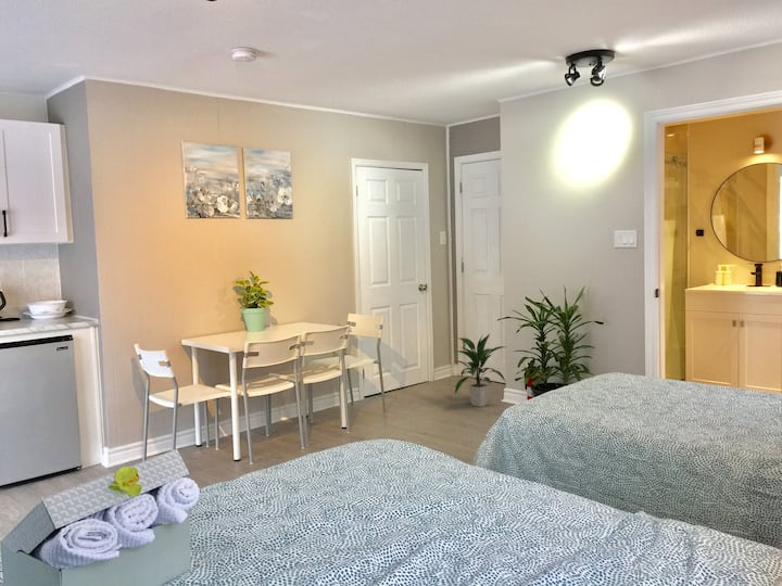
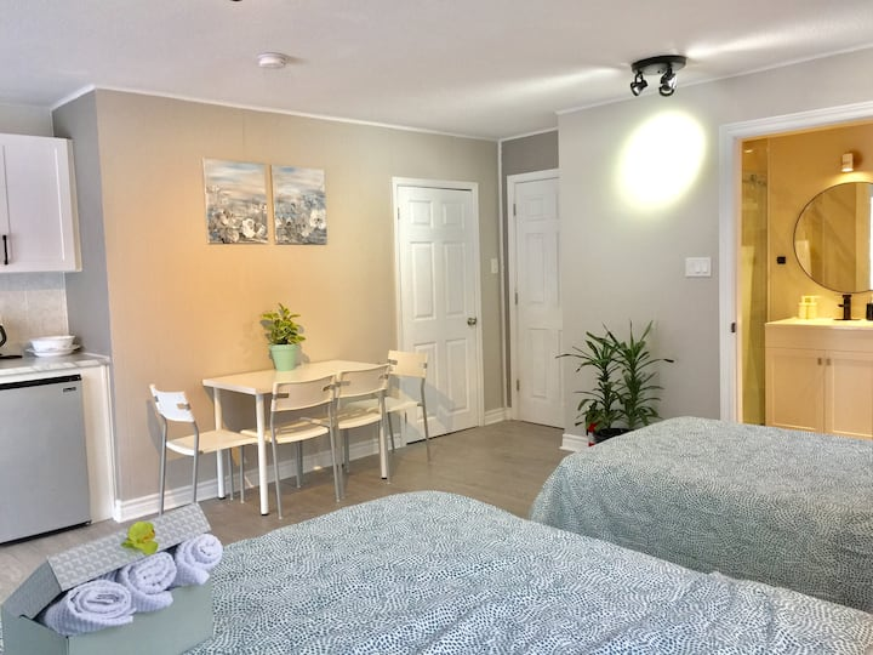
- indoor plant [453,333,509,408]
